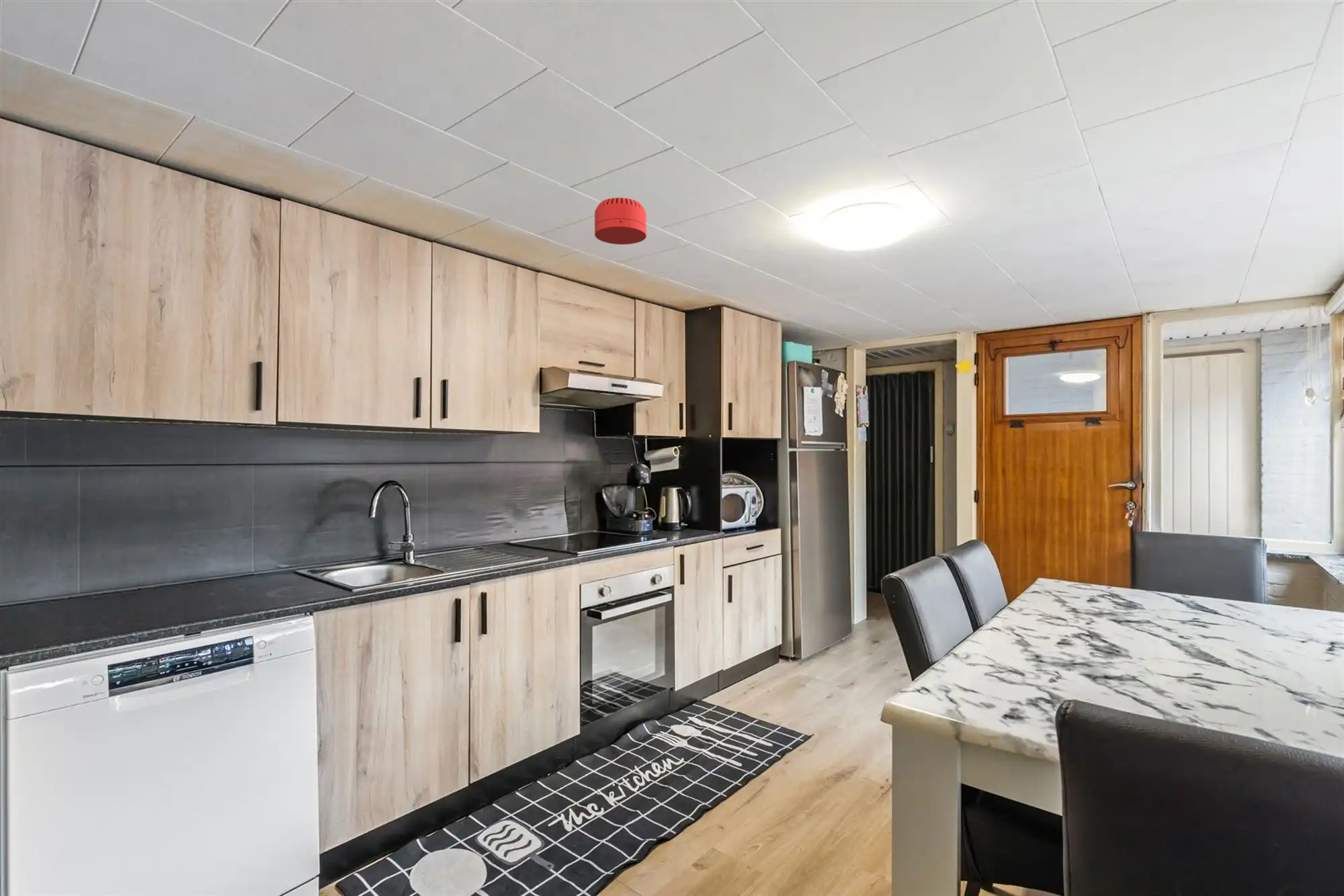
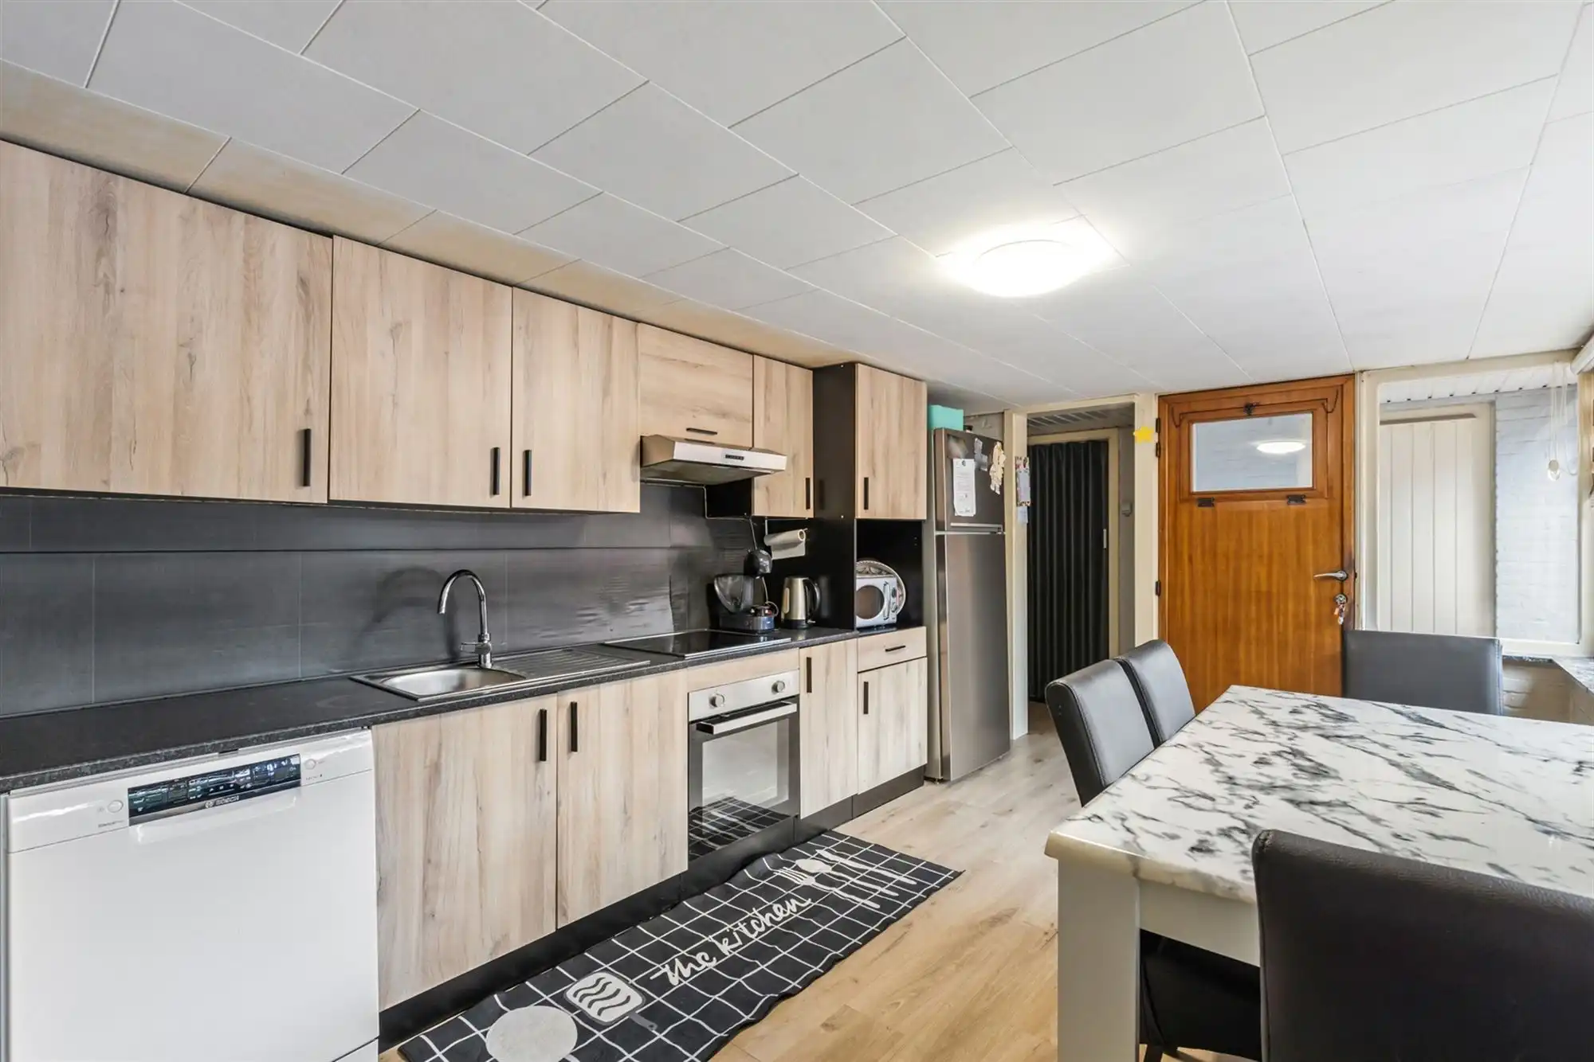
- smoke detector [594,197,647,245]
